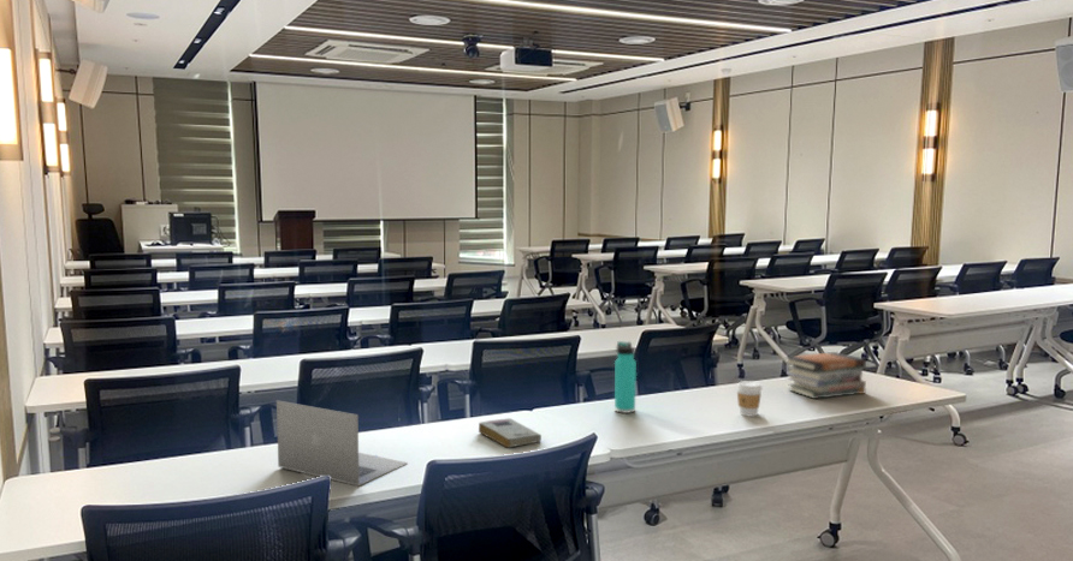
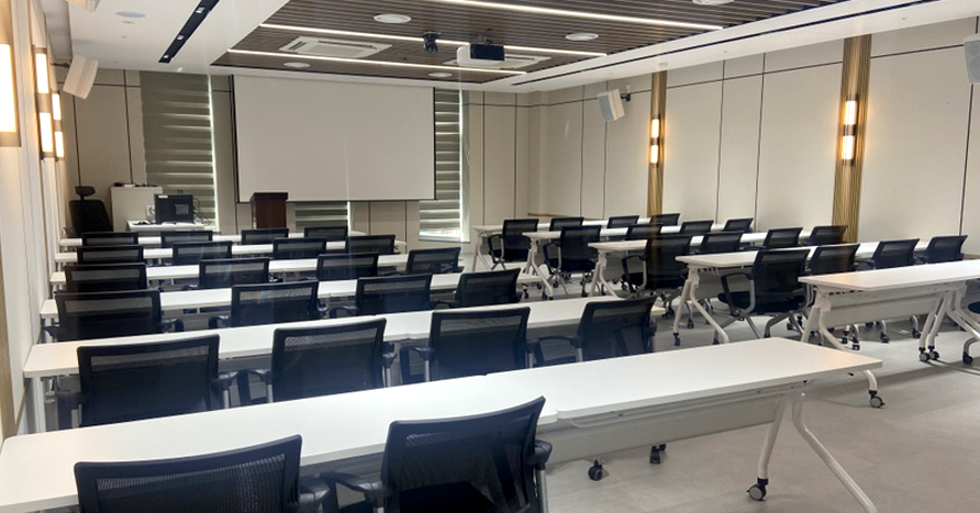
- book [478,417,543,449]
- thermos bottle [613,340,638,414]
- laptop [275,399,409,487]
- coffee cup [736,380,763,418]
- book stack [783,351,869,400]
